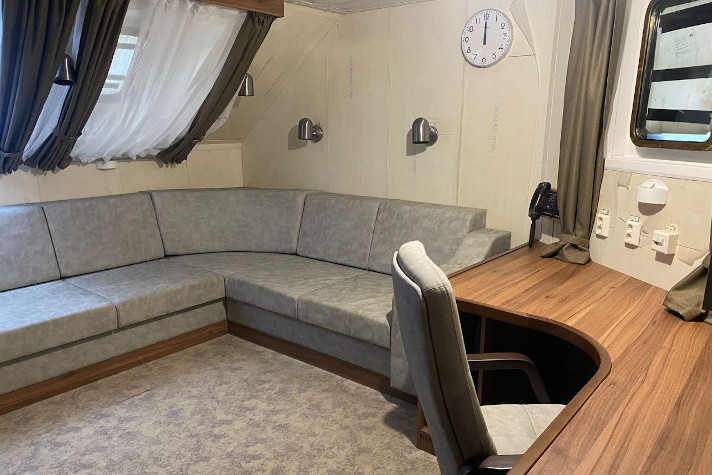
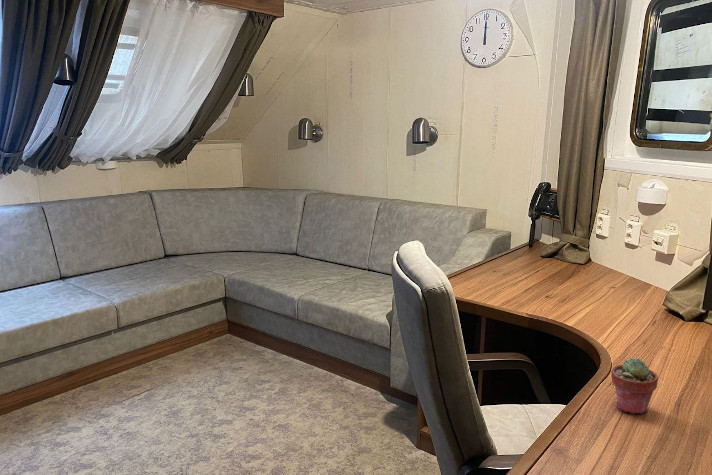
+ potted succulent [610,357,659,415]
